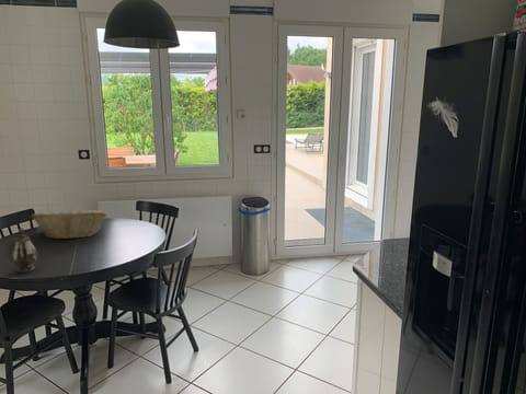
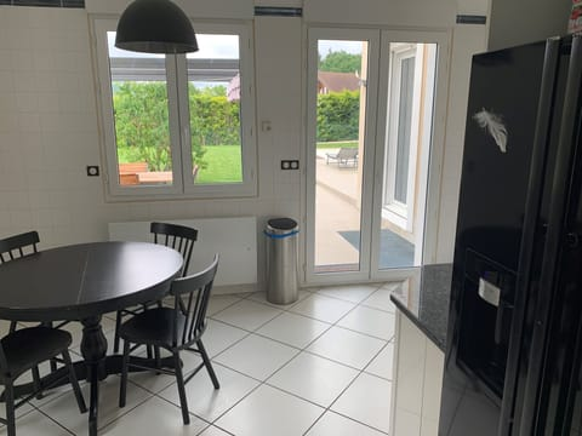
- teapot [11,227,38,274]
- fruit basket [30,207,108,240]
